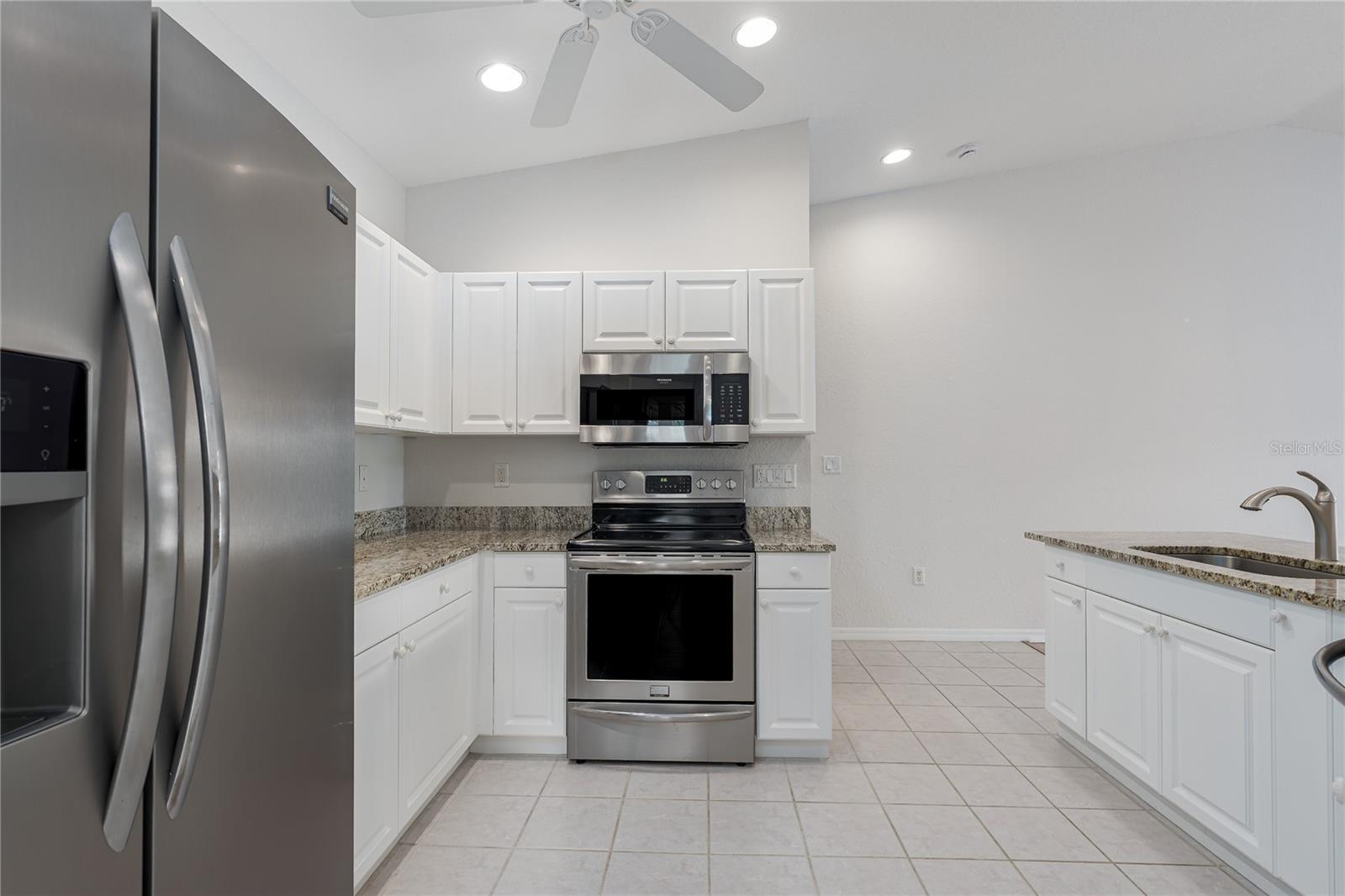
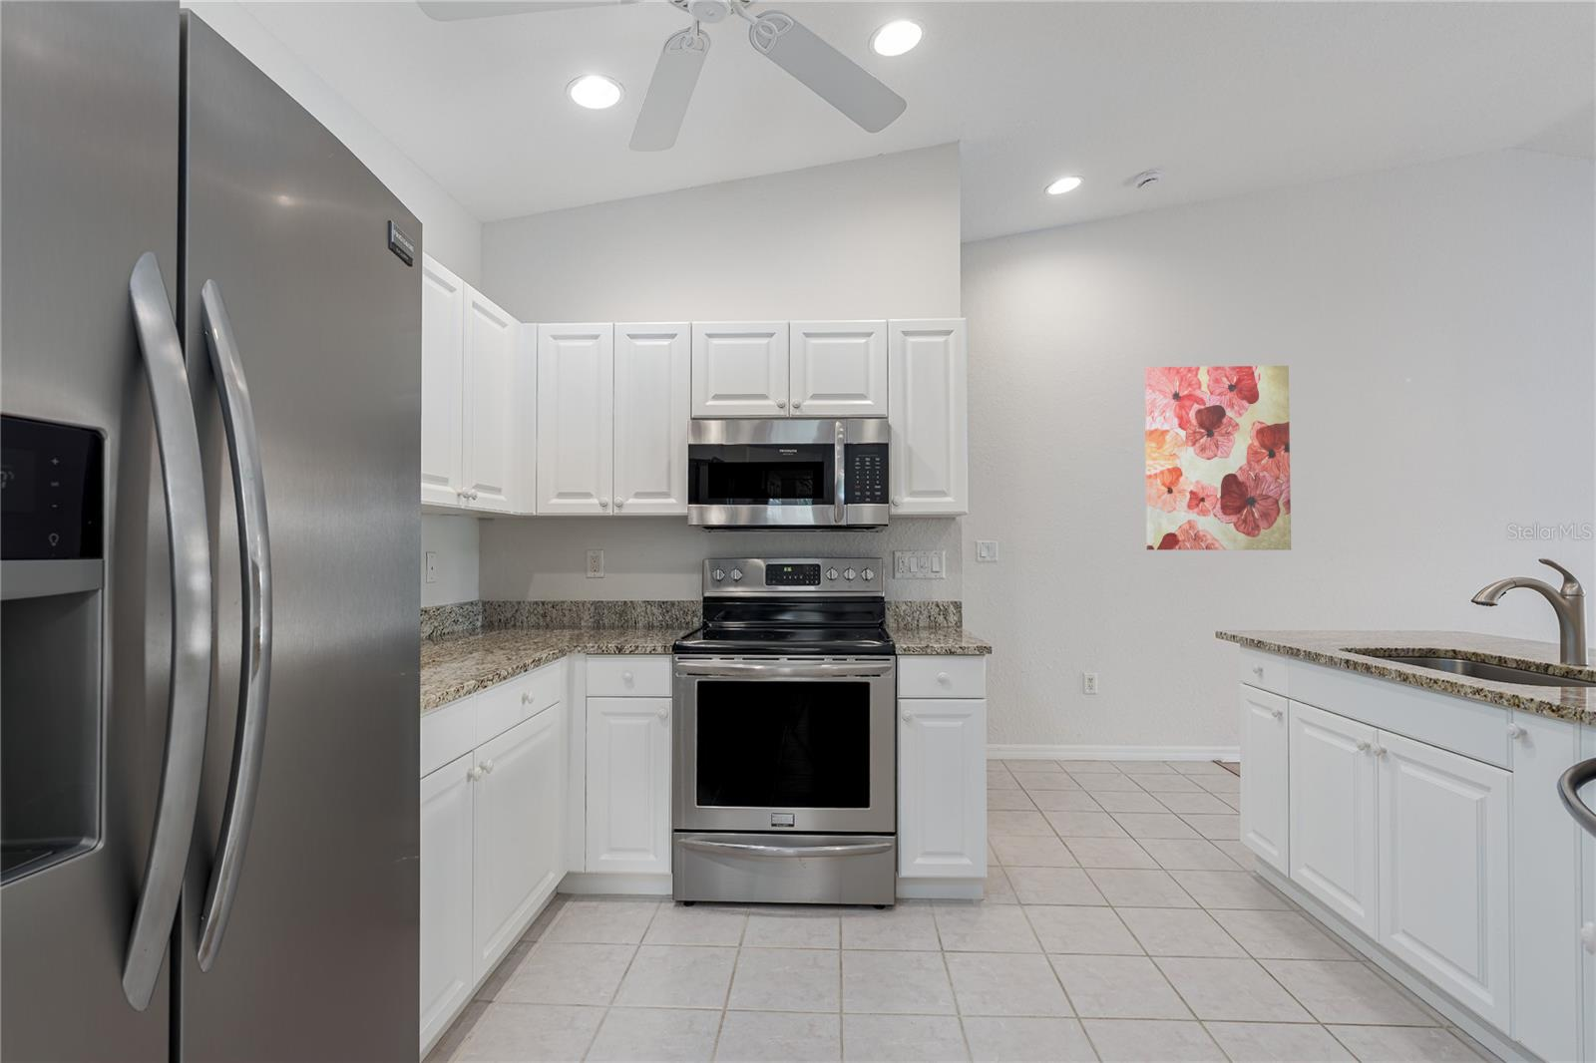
+ wall art [1144,365,1292,550]
